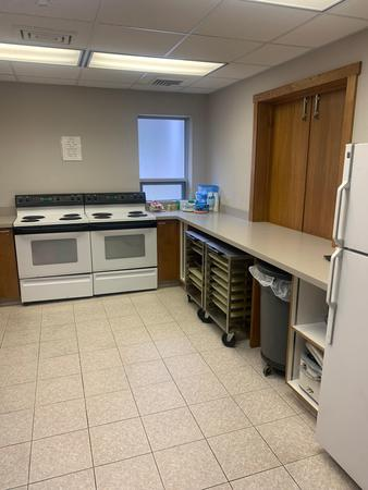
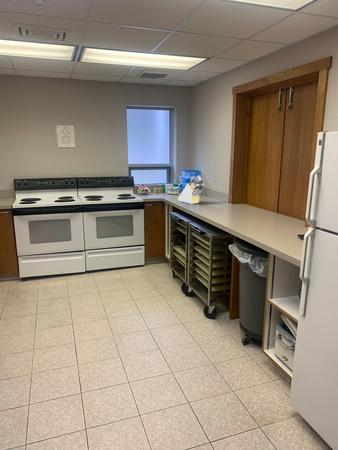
+ knife block [177,175,205,205]
